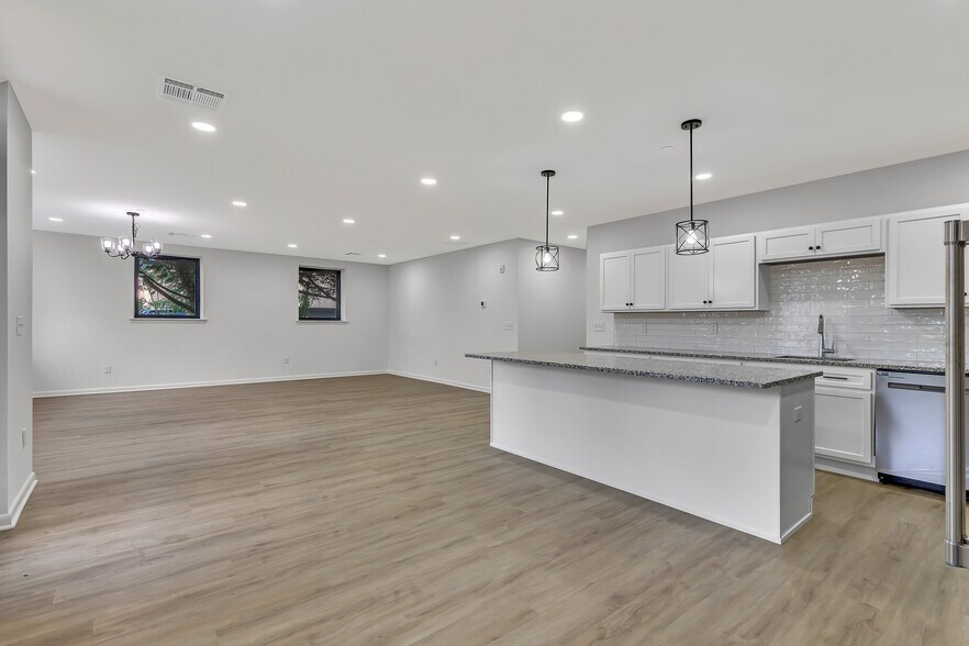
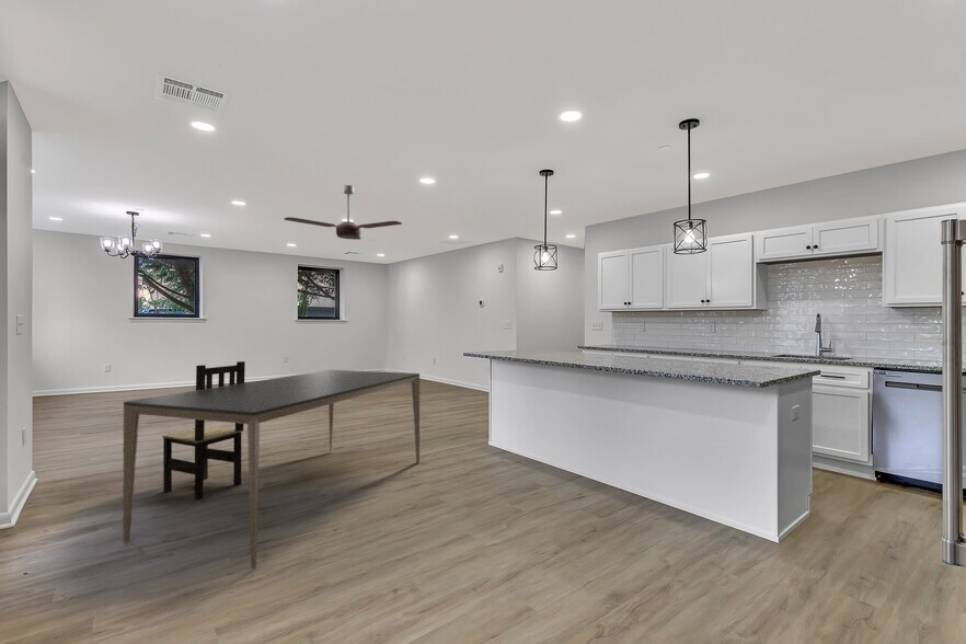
+ dining table [123,369,421,571]
+ ceiling fan [284,184,403,241]
+ dining chair [161,360,246,501]
